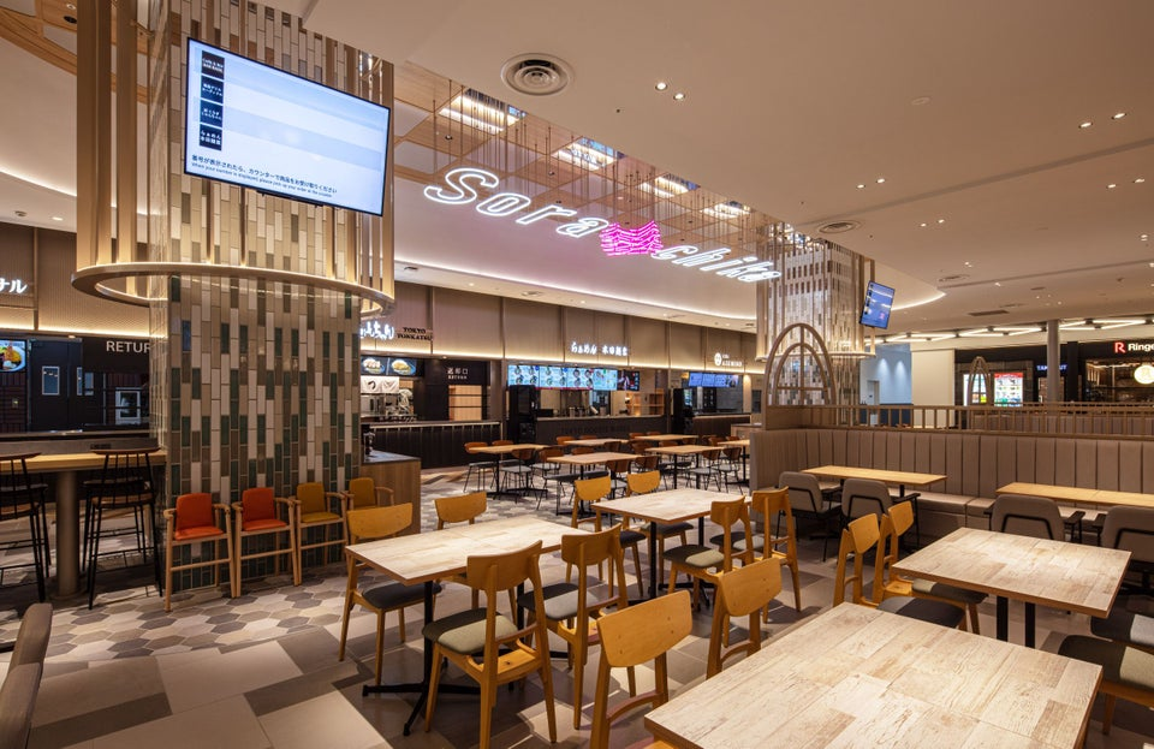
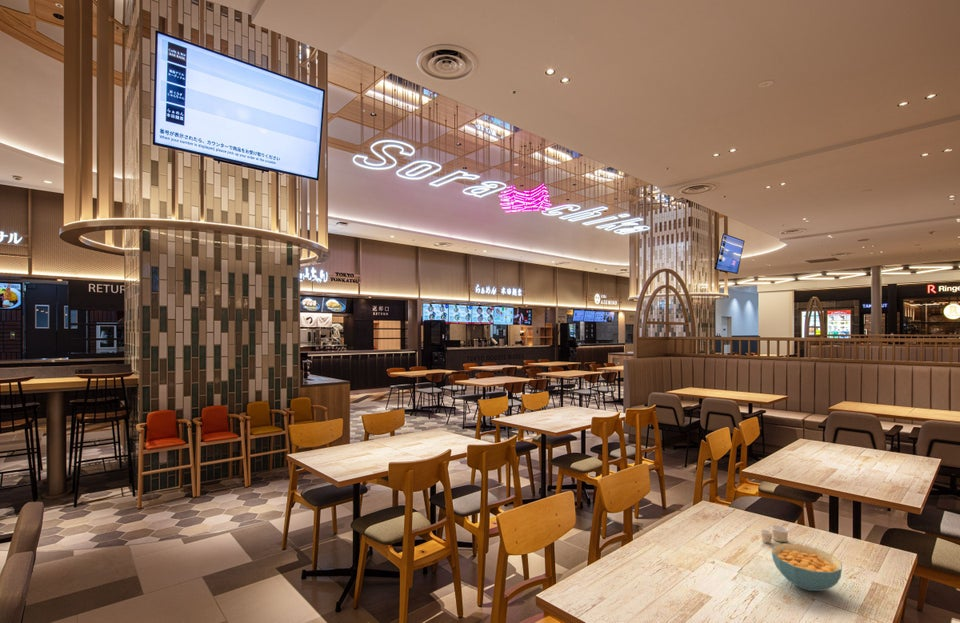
+ cereal bowl [771,542,843,592]
+ paper cup [760,524,790,545]
